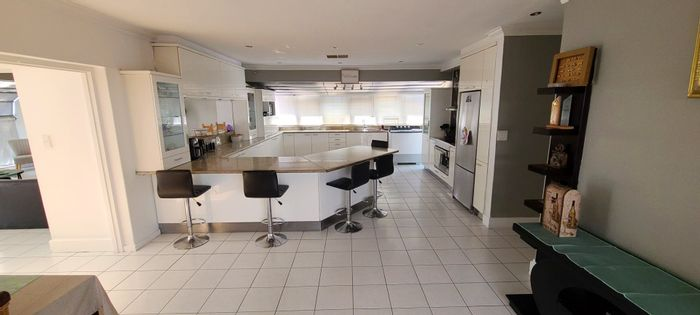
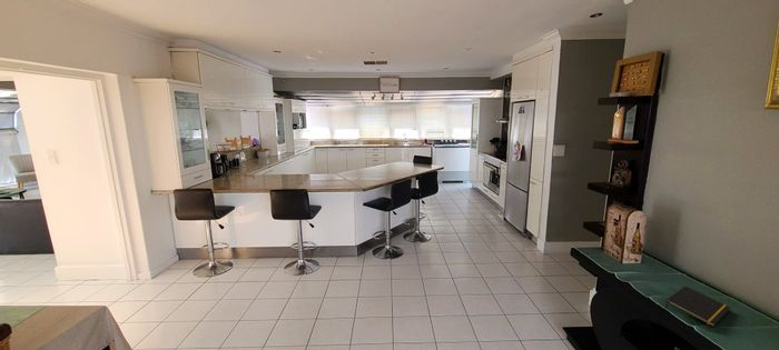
+ notepad [664,284,731,328]
